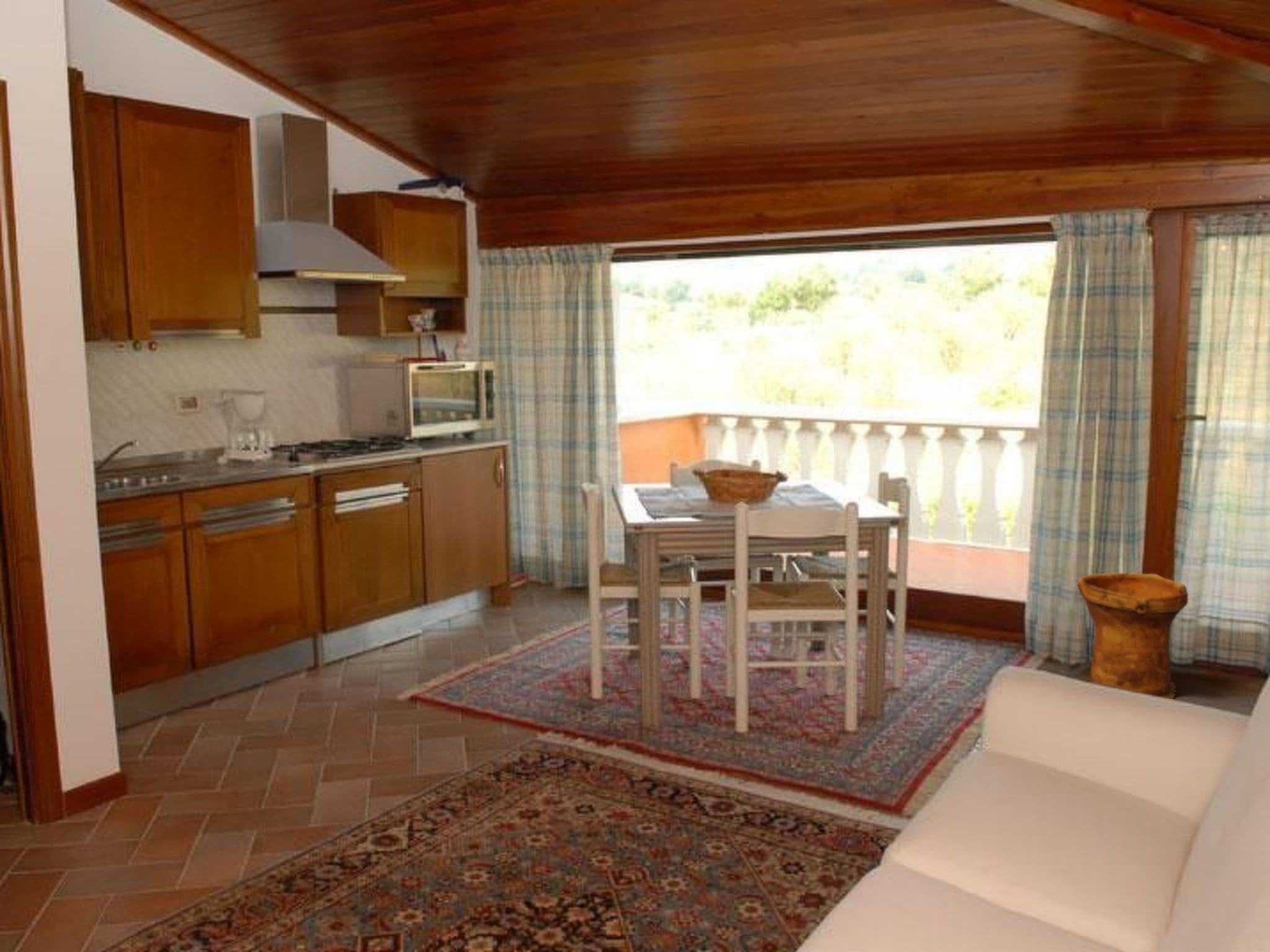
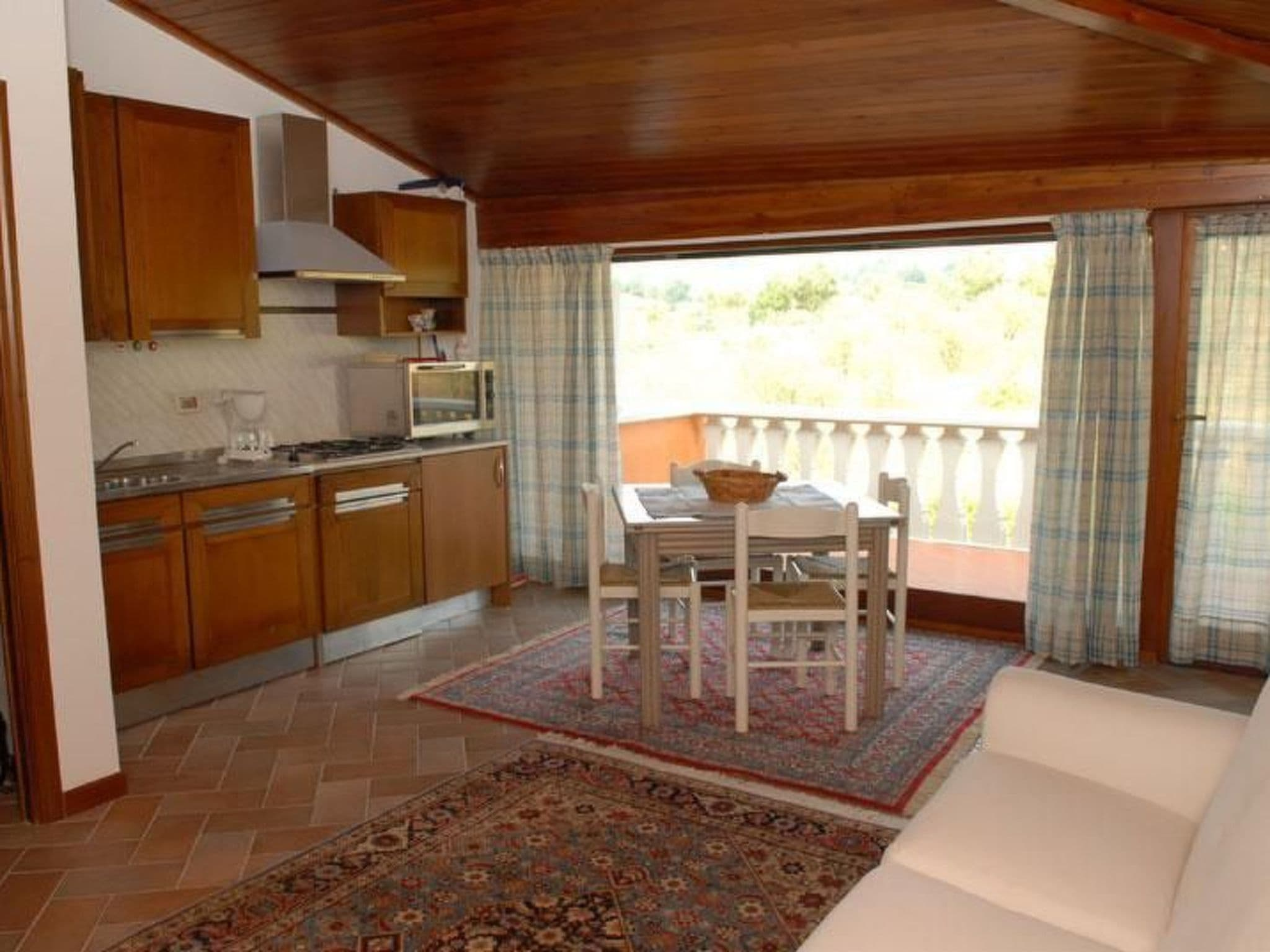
- woven basket [1077,572,1189,699]
